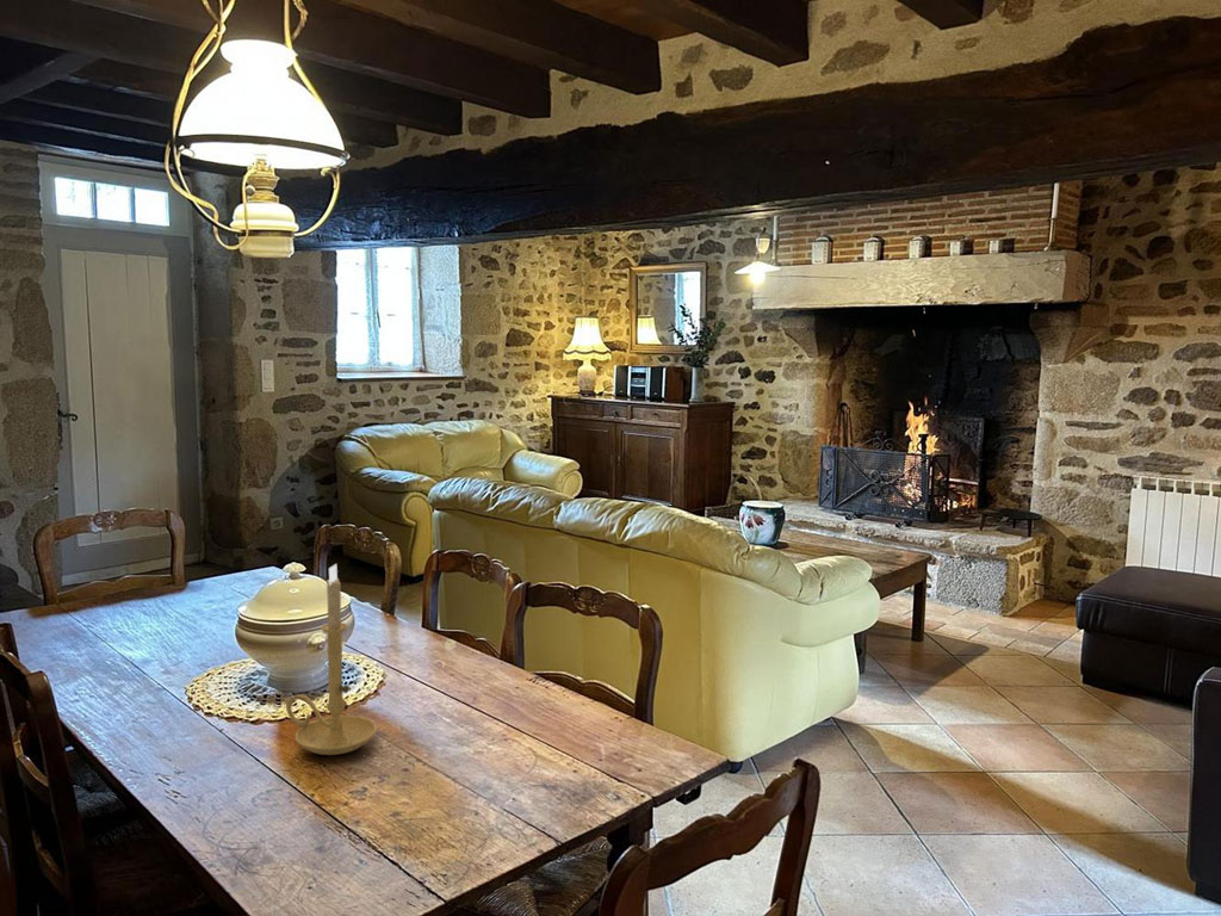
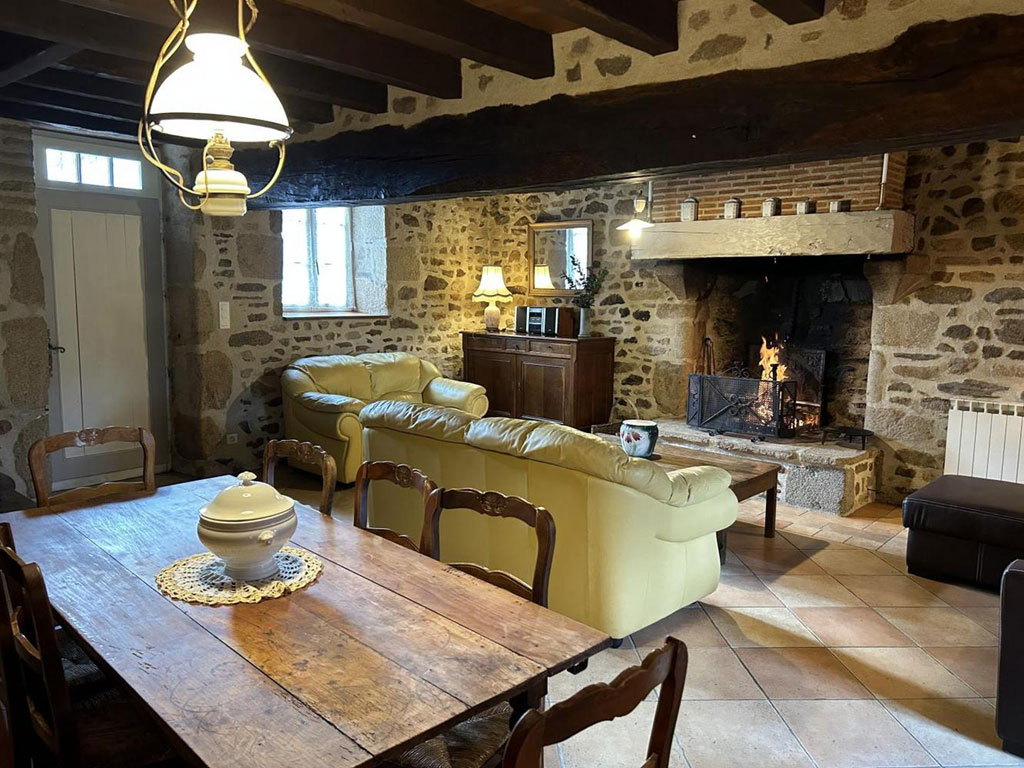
- candle holder [284,563,378,756]
